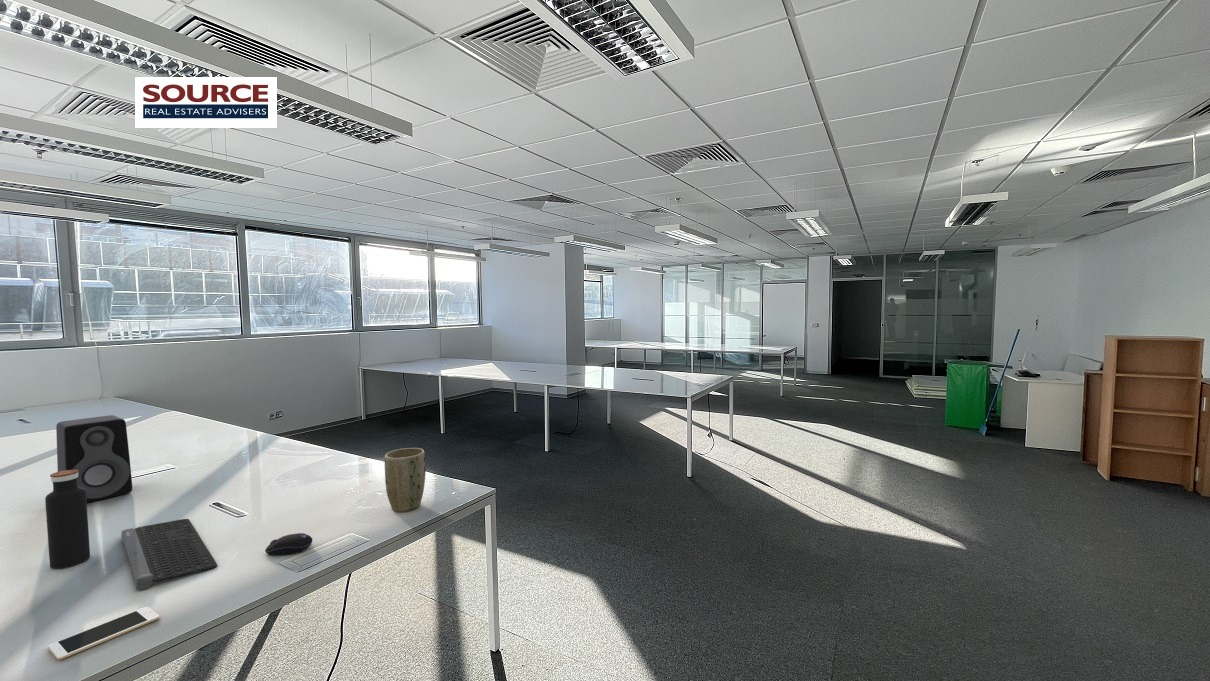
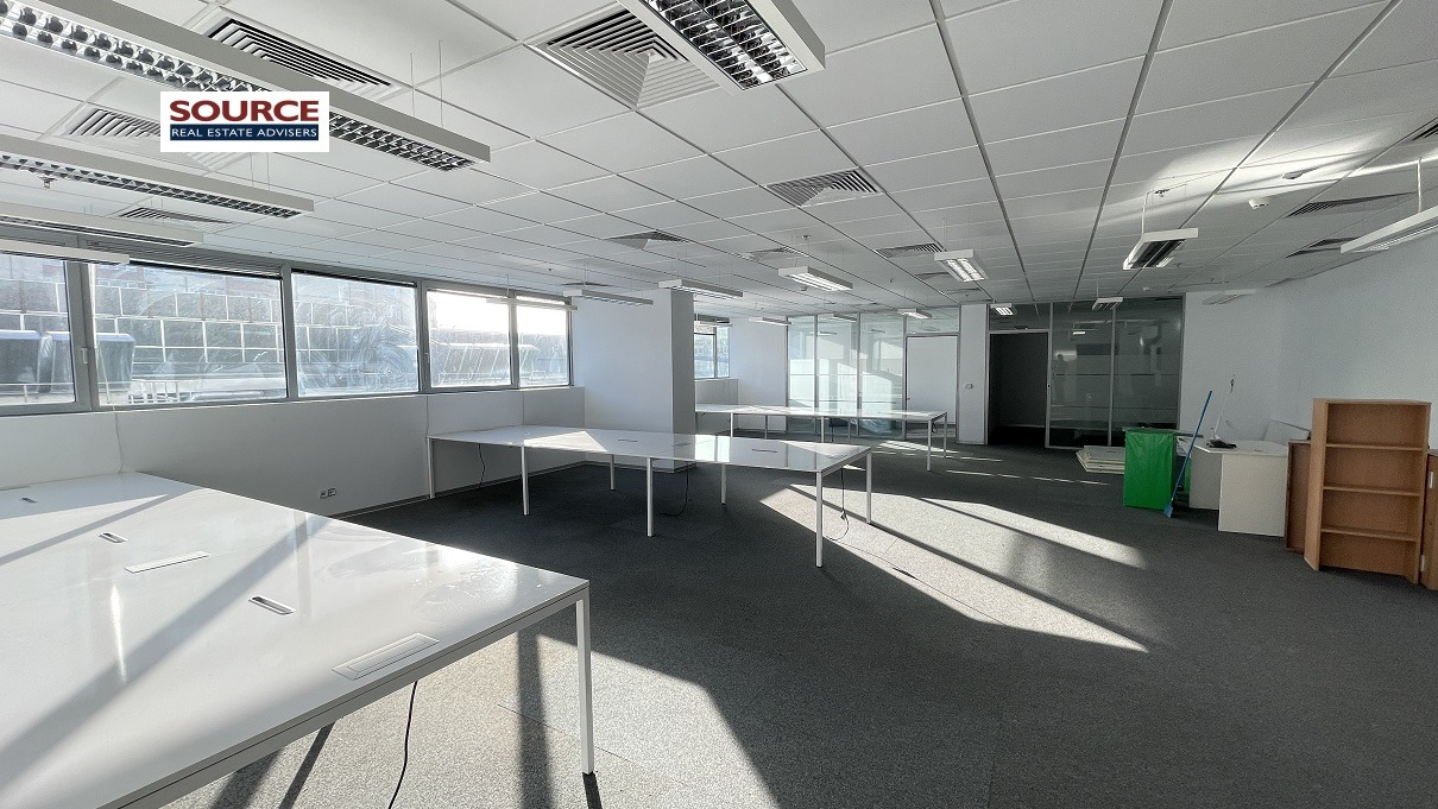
- water bottle [44,470,91,570]
- computer mouse [264,532,313,556]
- cell phone [47,606,161,661]
- computer keyboard [120,518,218,591]
- speaker [55,414,133,504]
- plant pot [384,447,427,513]
